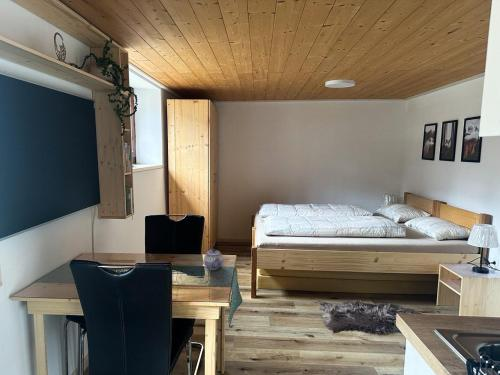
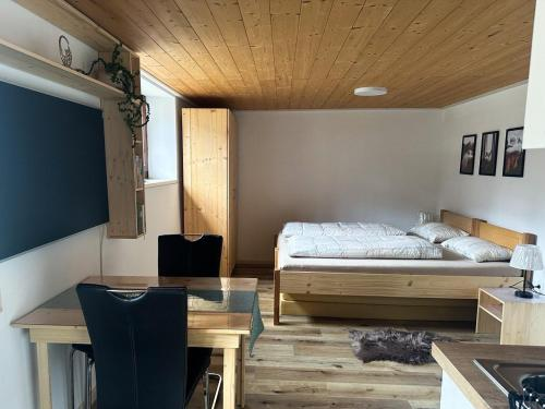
- teapot [203,248,224,270]
